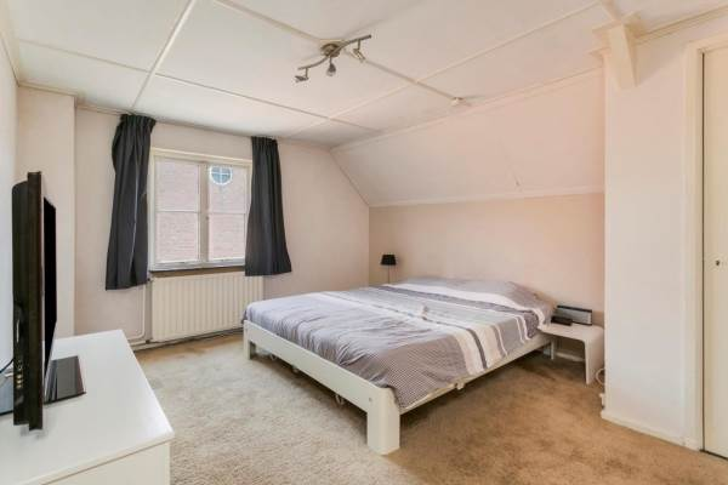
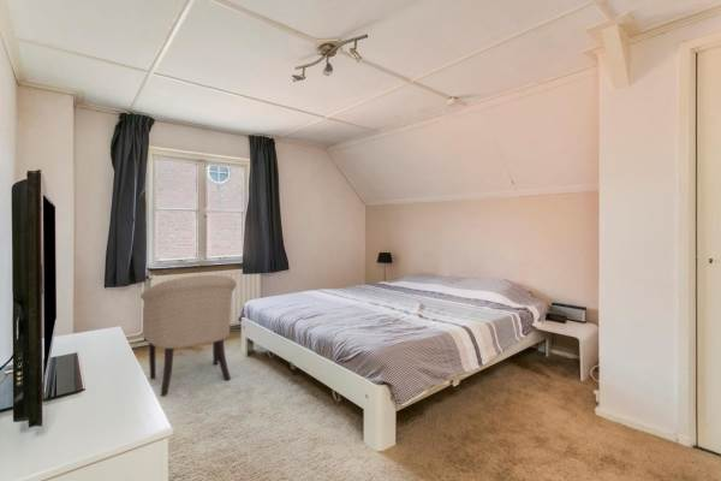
+ chair [139,274,238,397]
